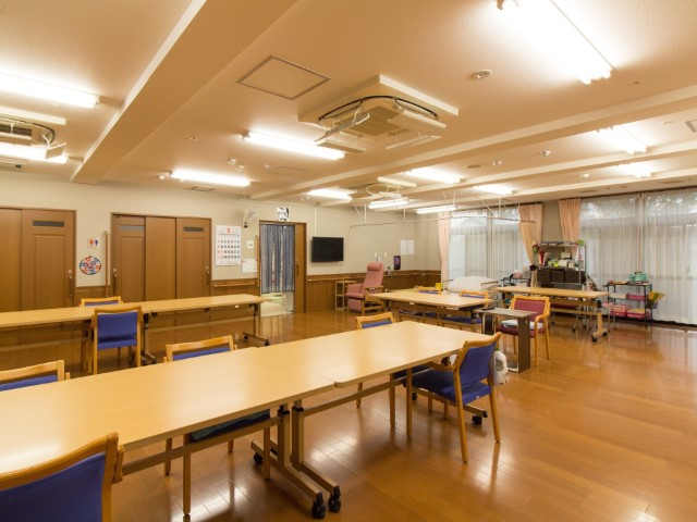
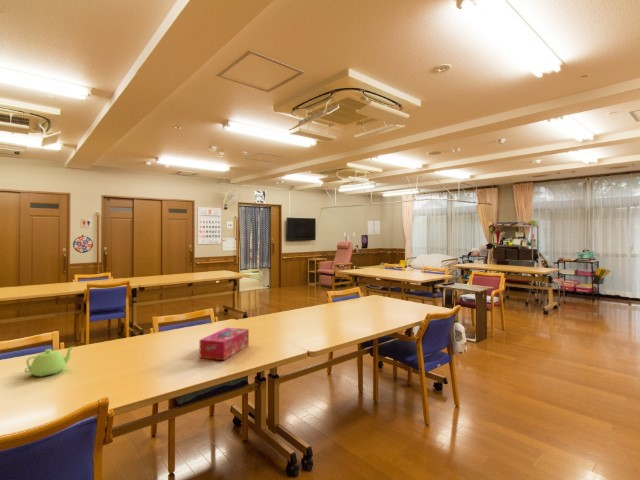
+ teapot [23,345,75,378]
+ tissue box [199,327,250,361]
